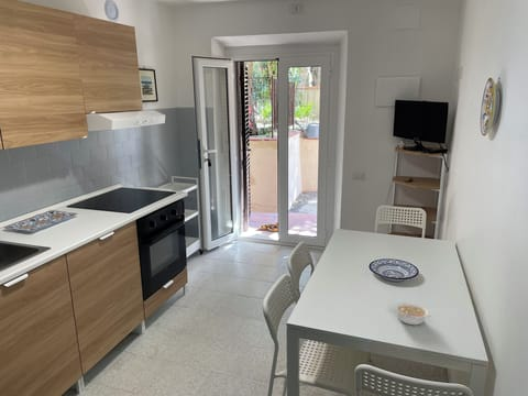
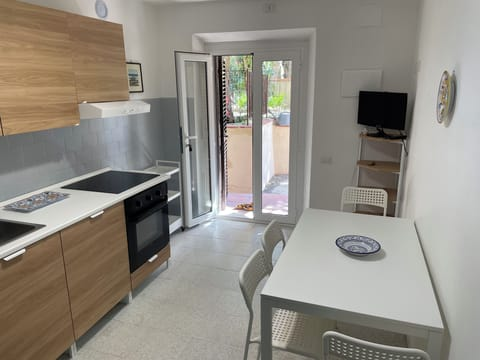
- legume [394,301,431,326]
